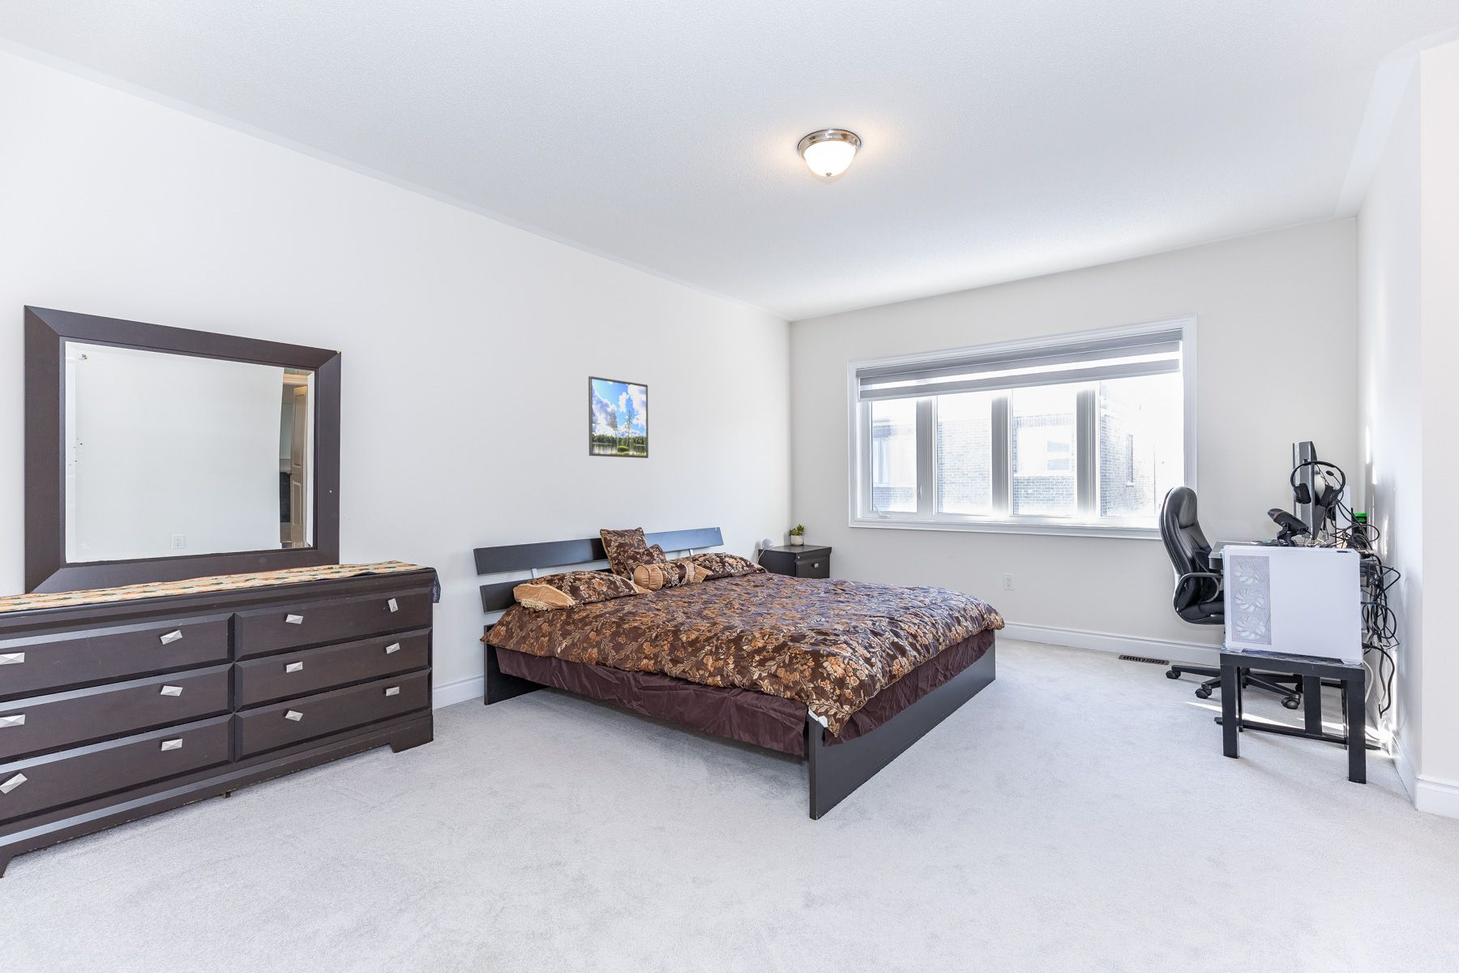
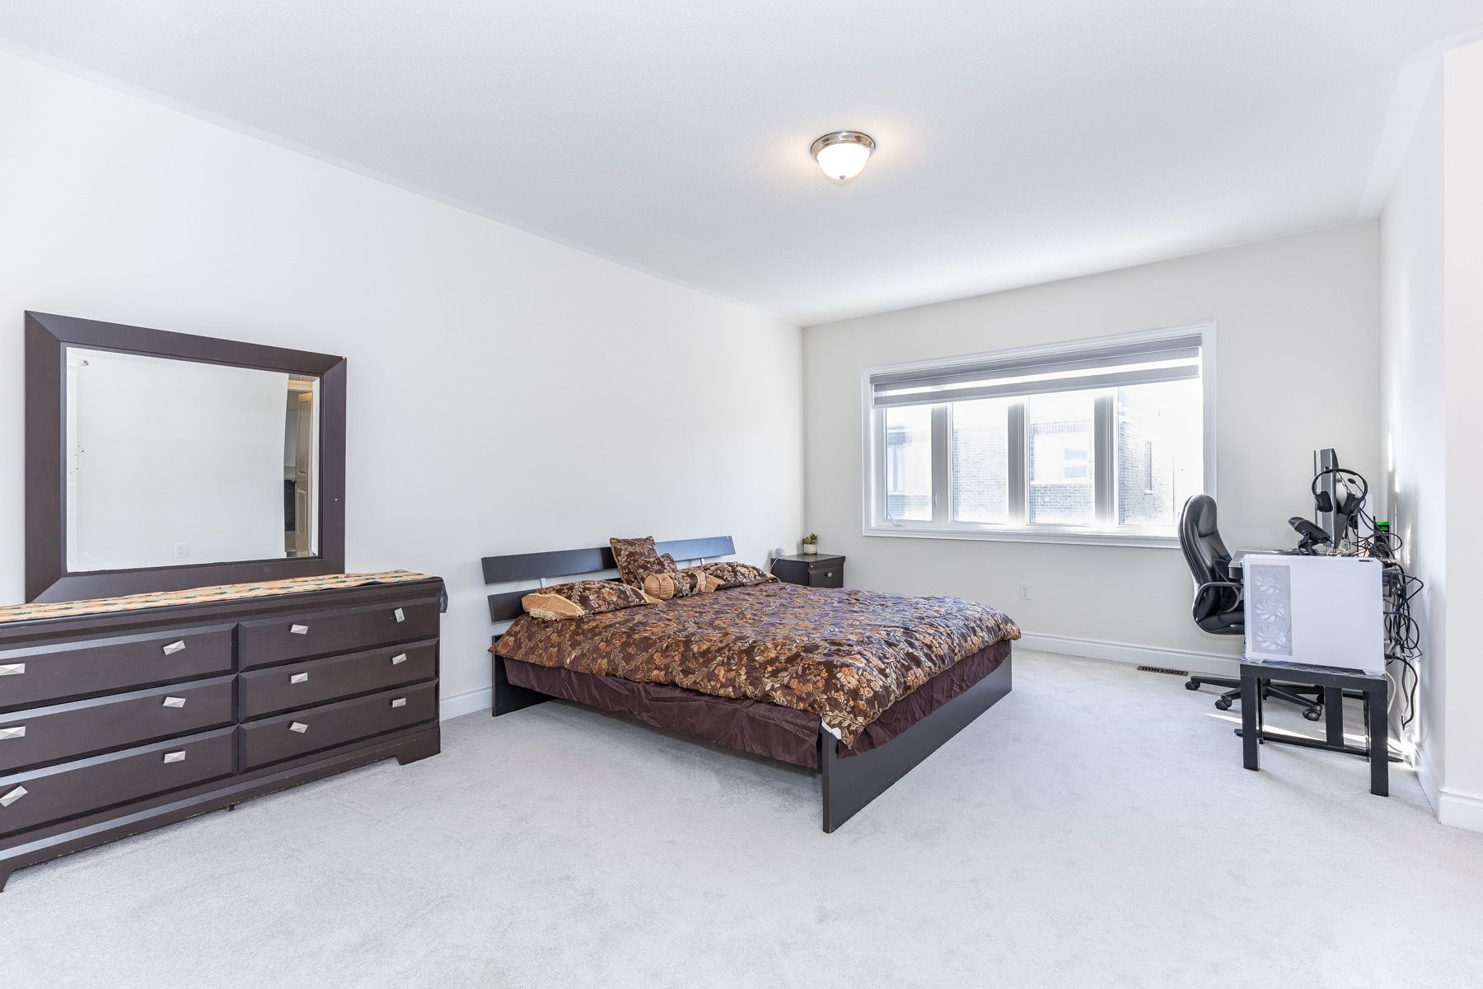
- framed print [587,376,649,459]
